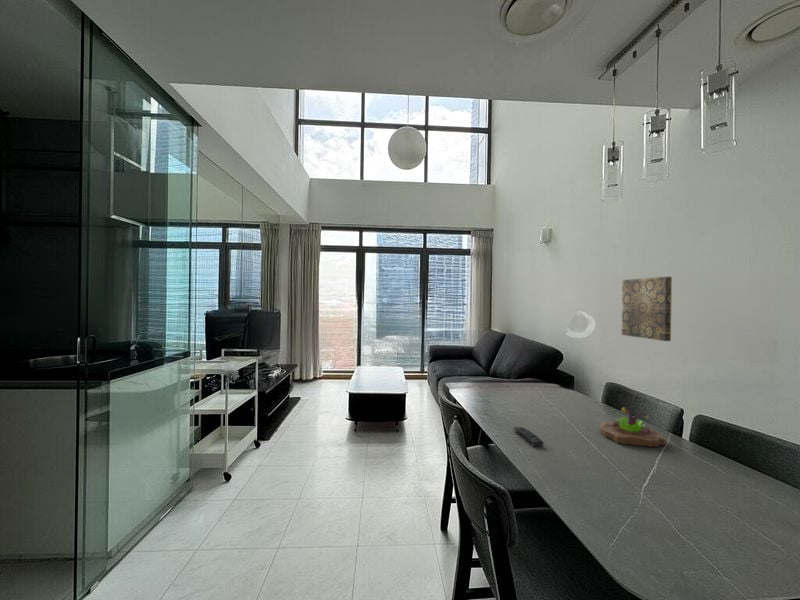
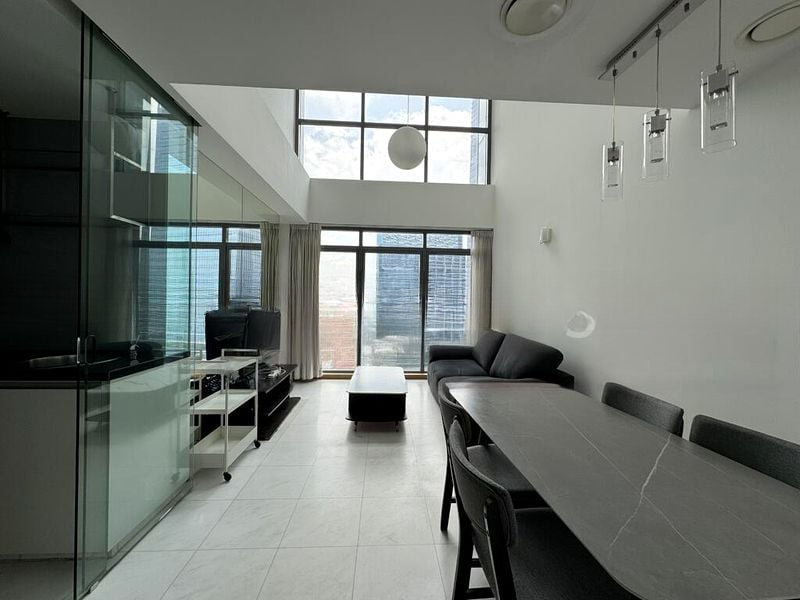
- wall art [621,276,673,342]
- succulent planter [599,406,667,448]
- remote control [513,425,544,447]
